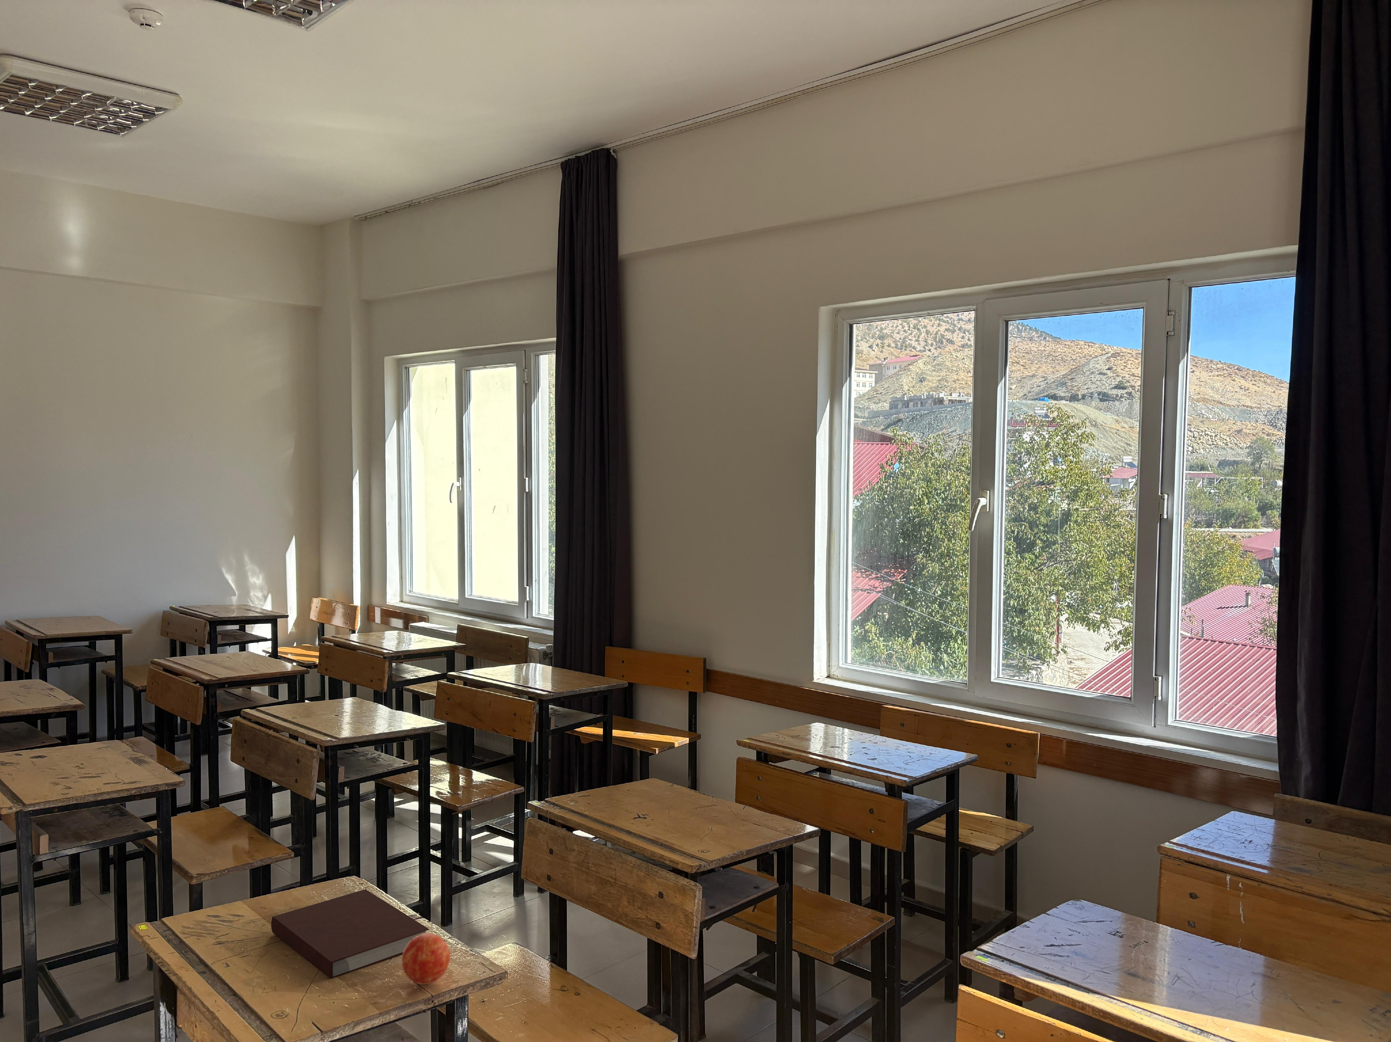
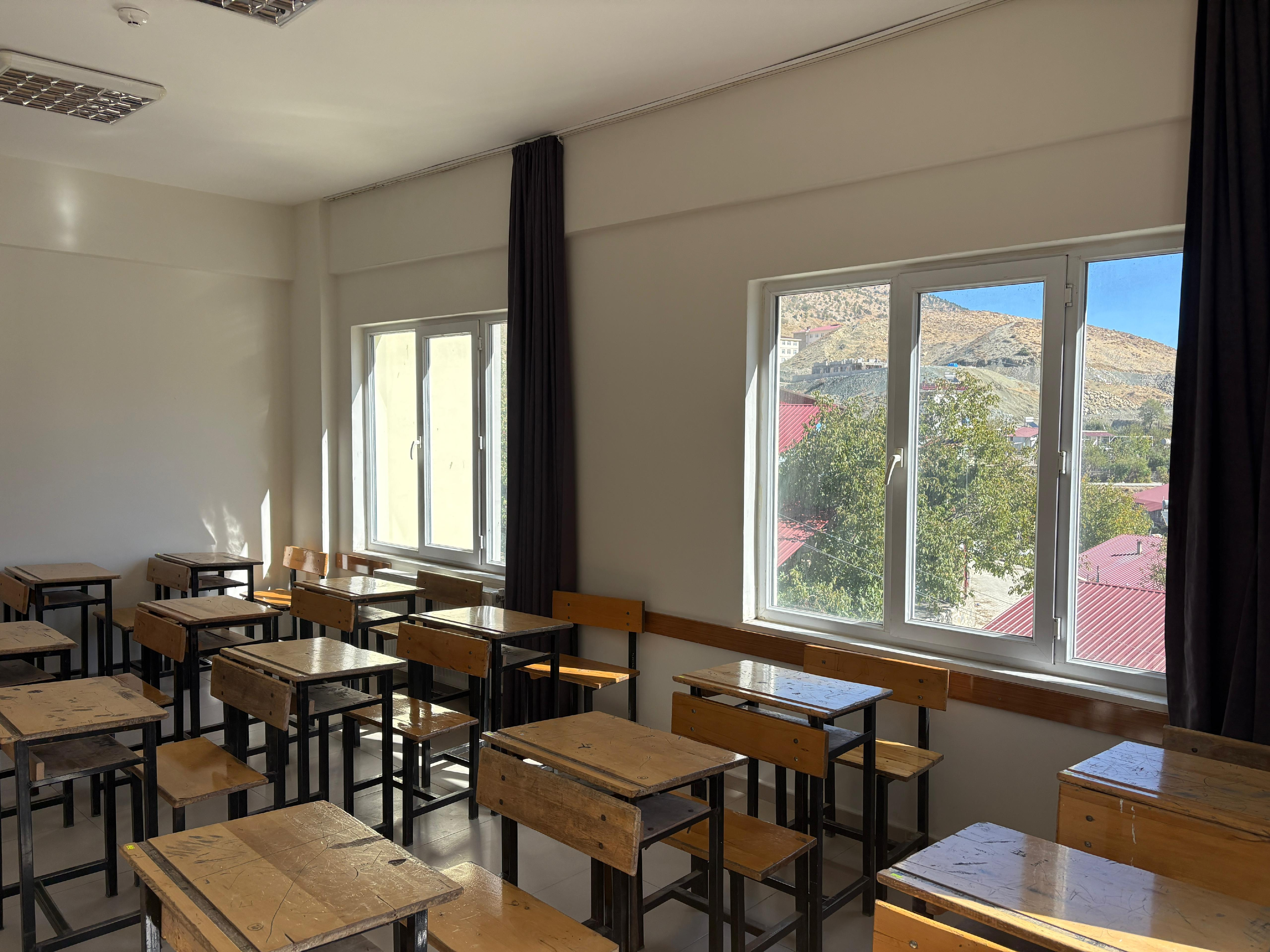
- notebook [271,889,429,980]
- apple [401,934,450,985]
